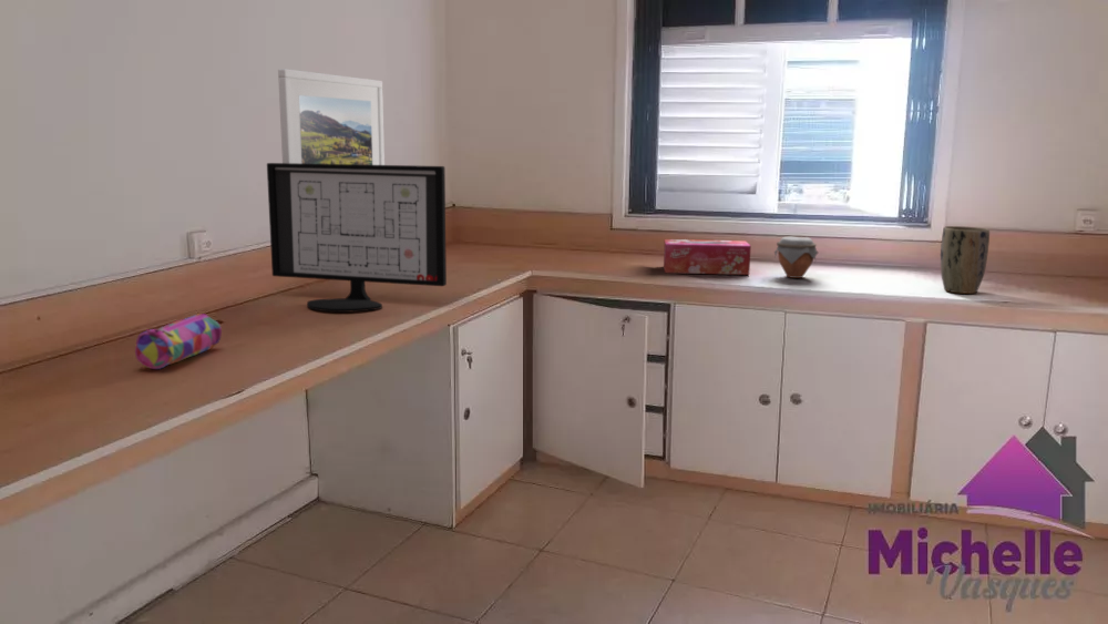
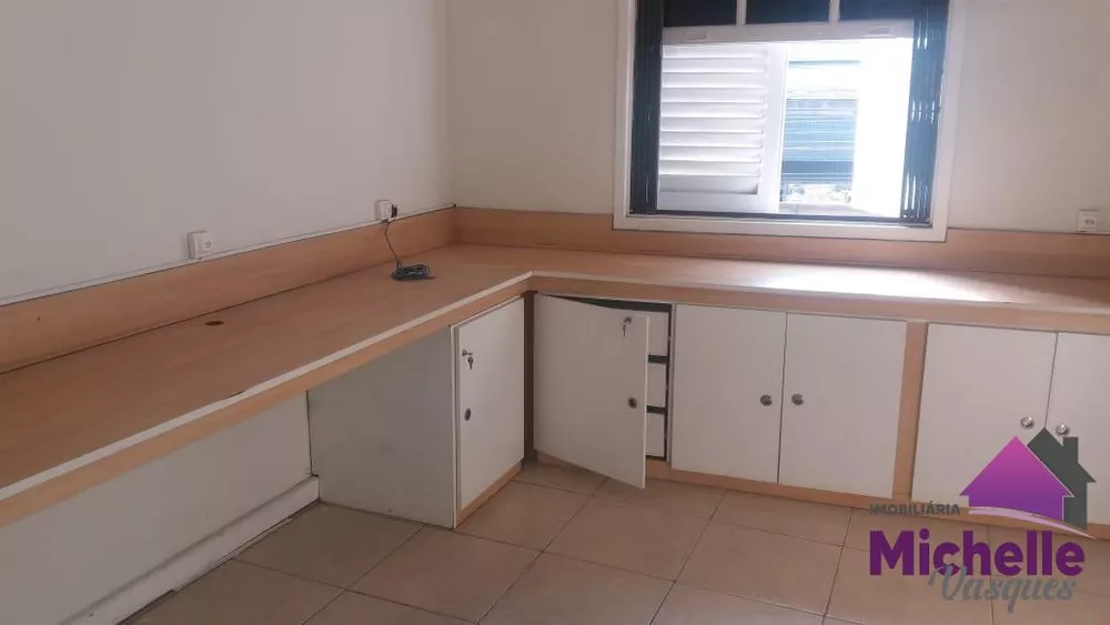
- jar [773,236,819,279]
- computer monitor [266,162,448,314]
- pencil case [134,313,223,370]
- tissue box [663,238,752,276]
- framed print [277,68,386,165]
- plant pot [940,225,991,295]
